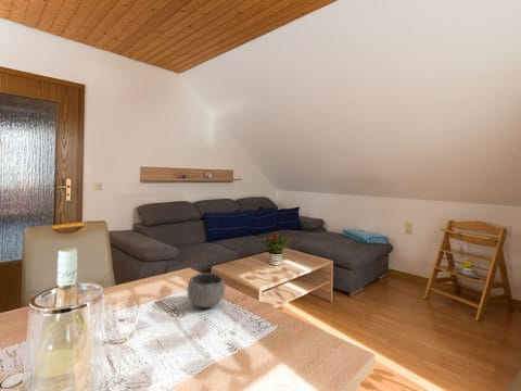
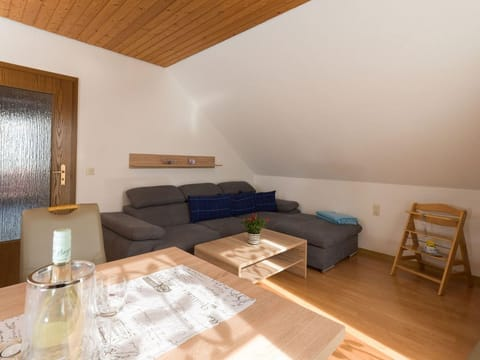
- bowl [187,272,226,308]
